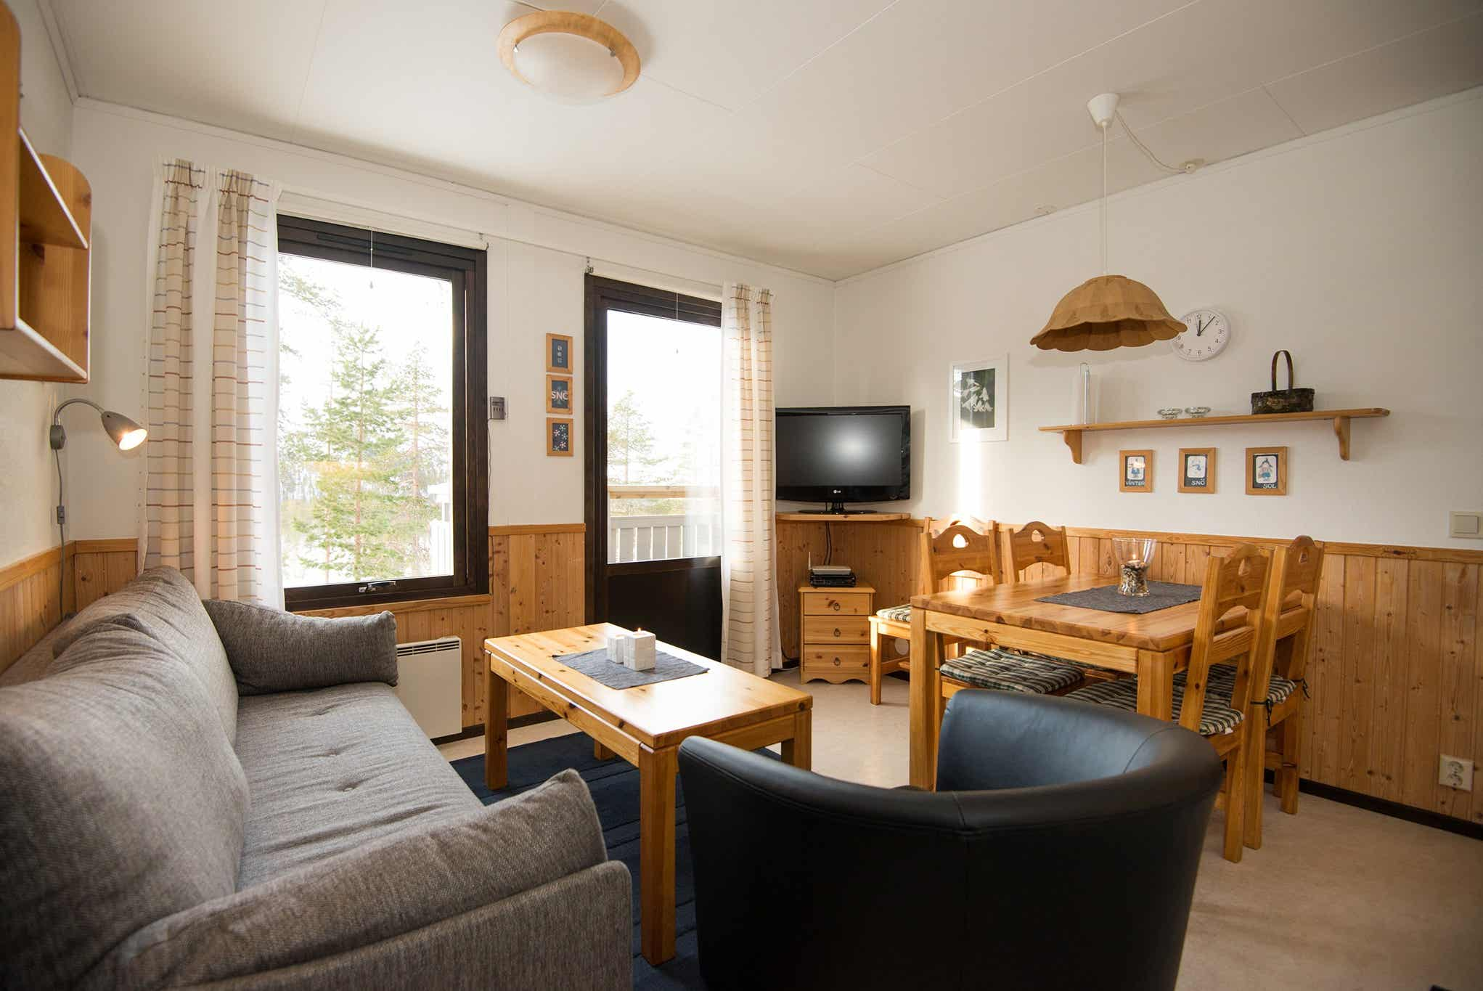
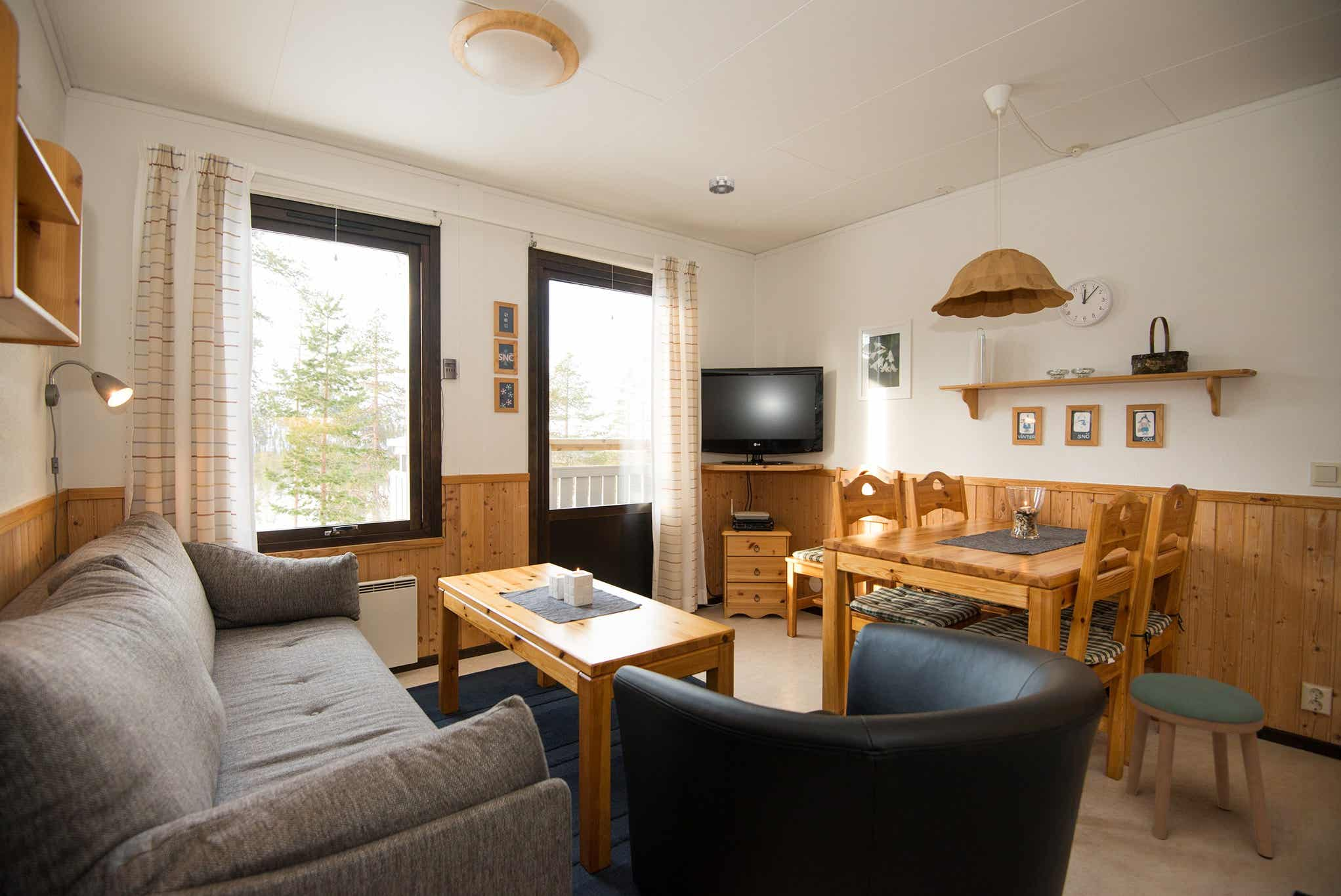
+ smoke detector [708,175,735,195]
+ stool [1125,672,1273,858]
